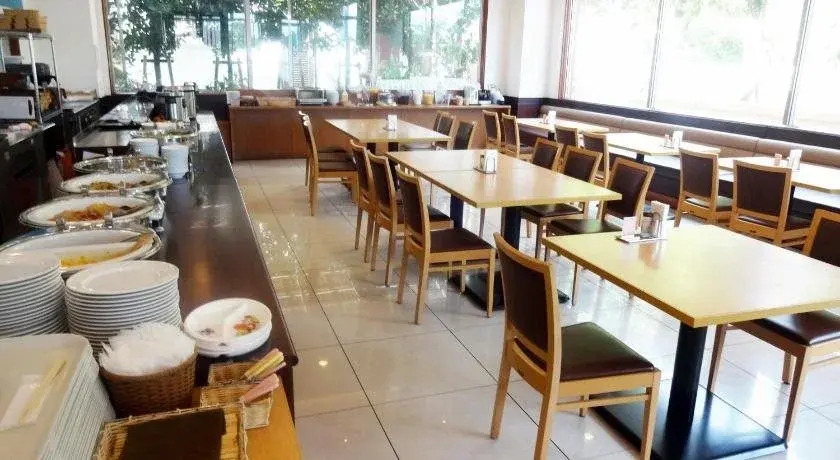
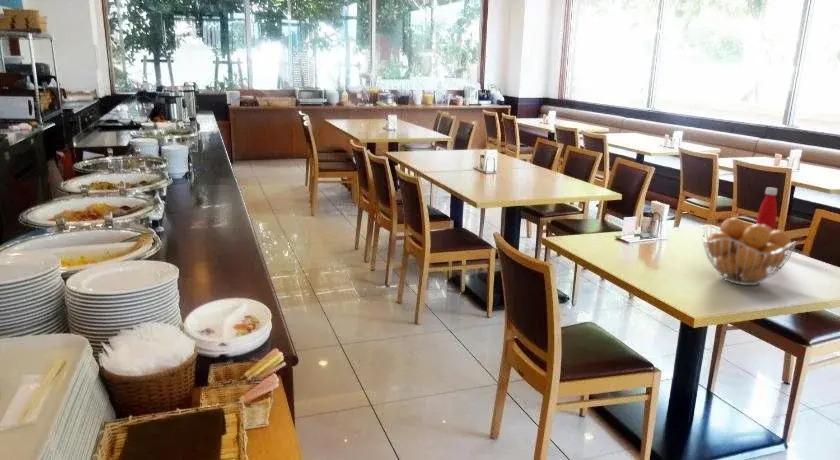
+ fruit basket [701,217,798,286]
+ bottle [755,187,778,231]
